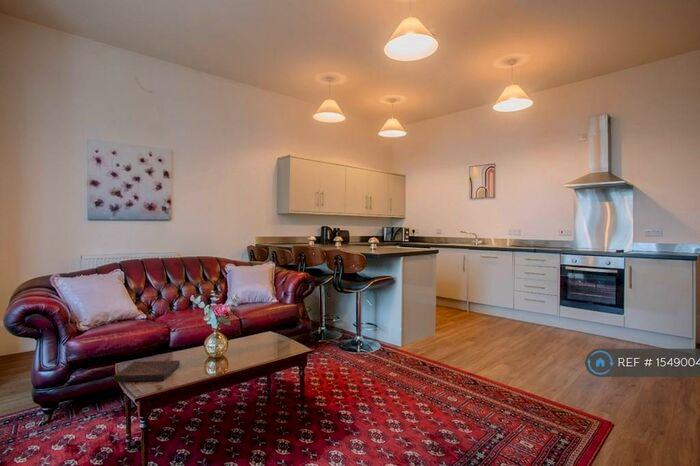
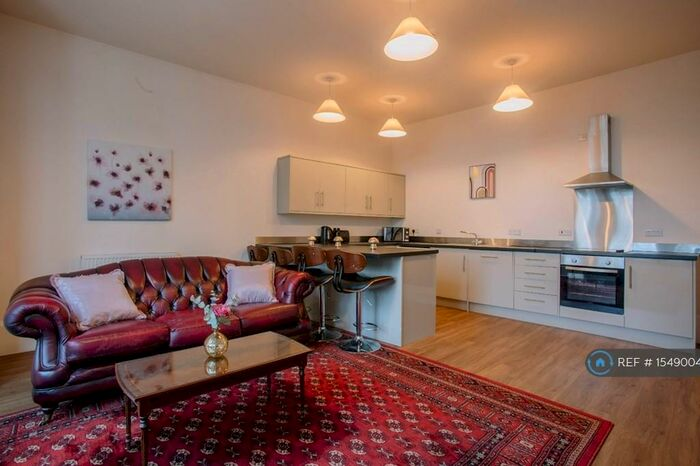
- book [113,360,181,383]
